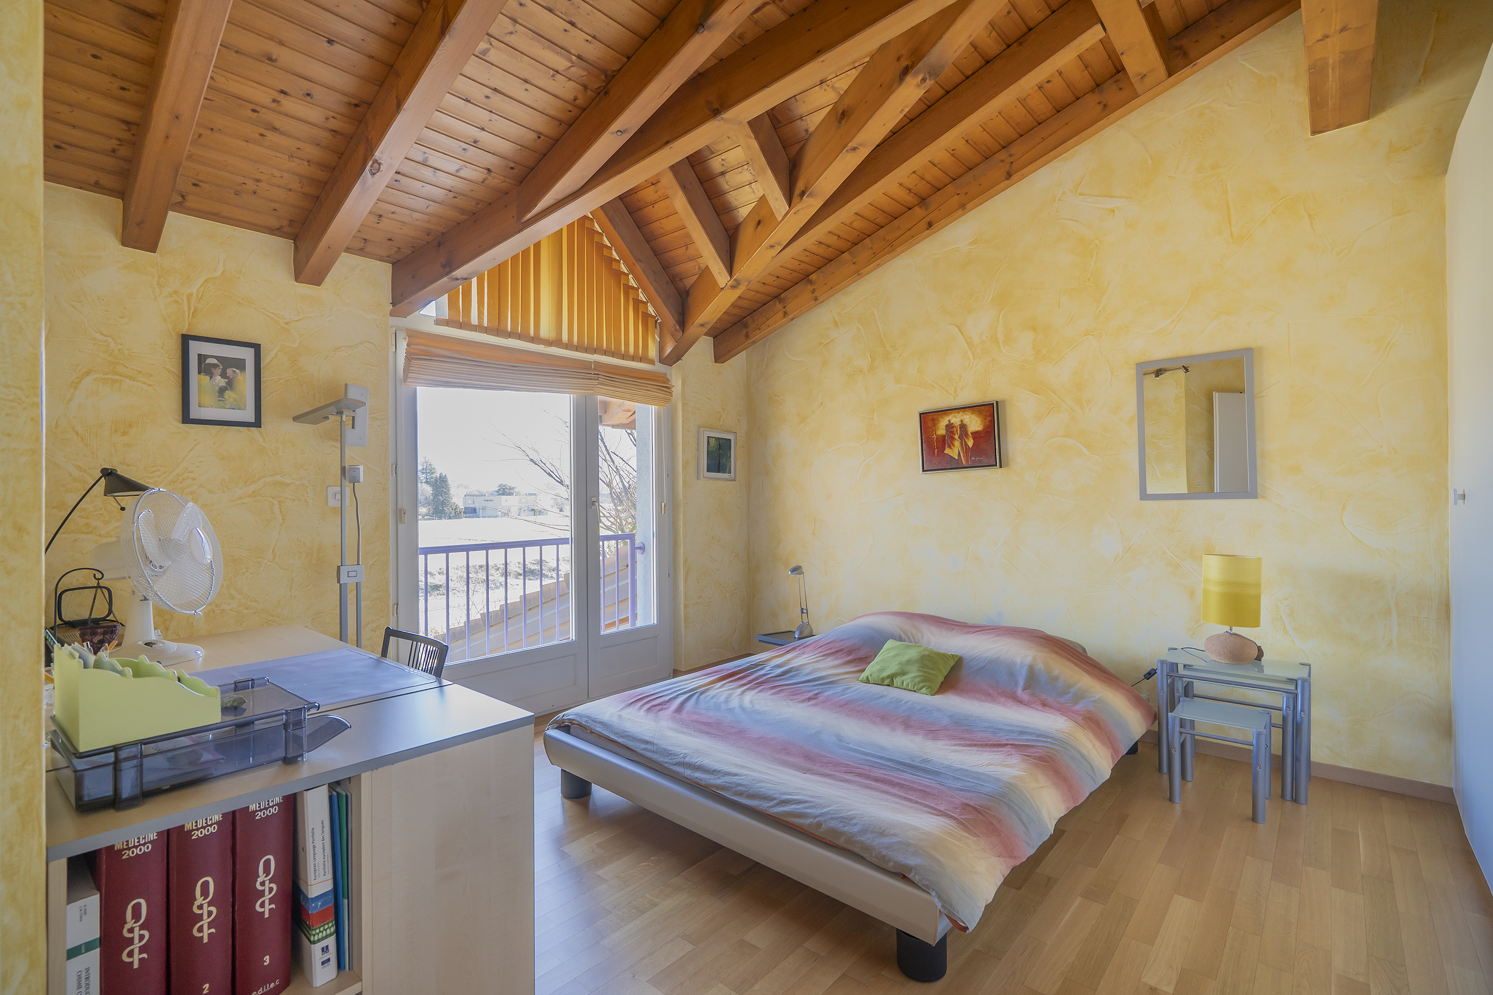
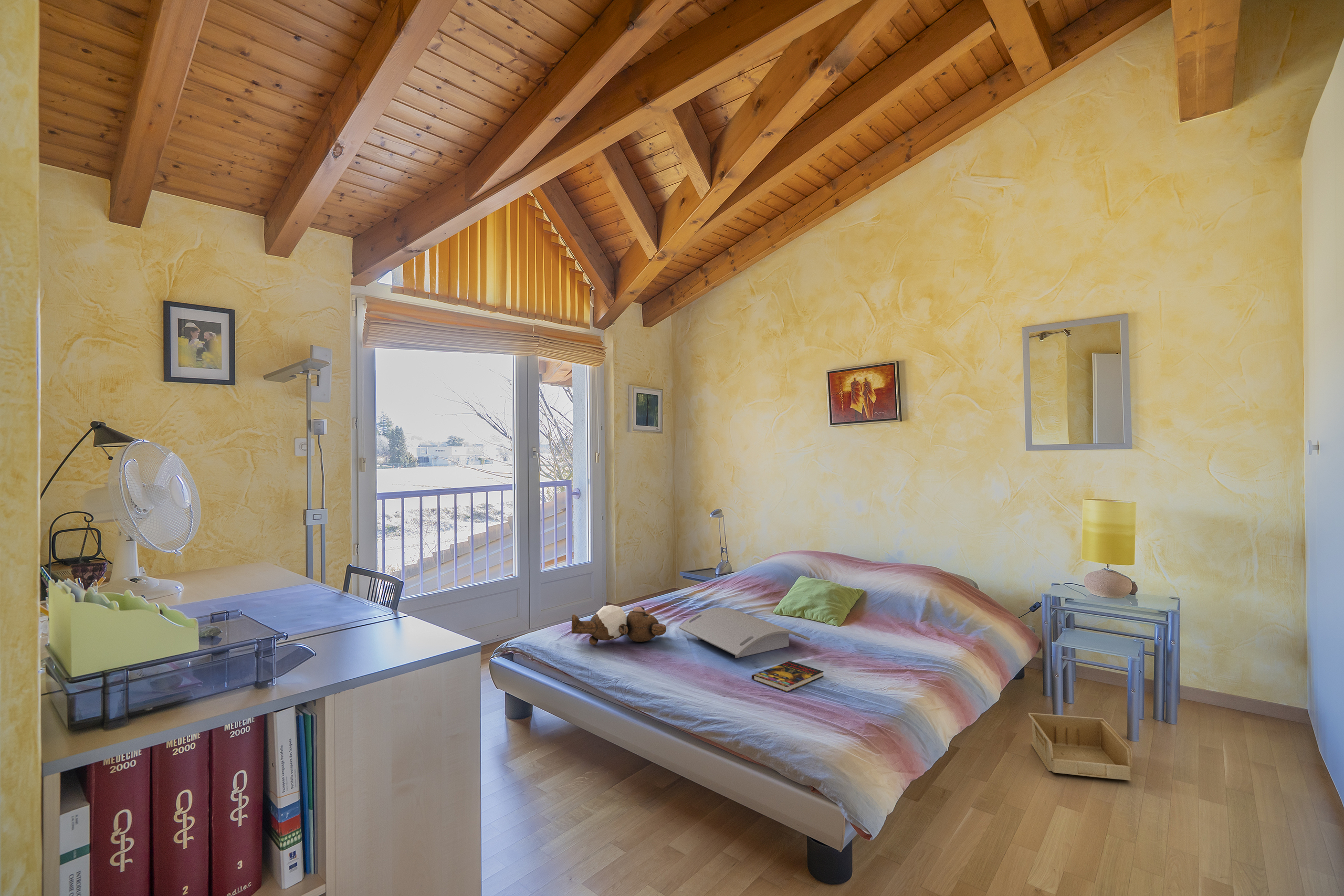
+ teddy bear [571,605,667,645]
+ storage bin [1028,712,1133,781]
+ serving tray [678,607,811,659]
+ book [751,661,824,692]
